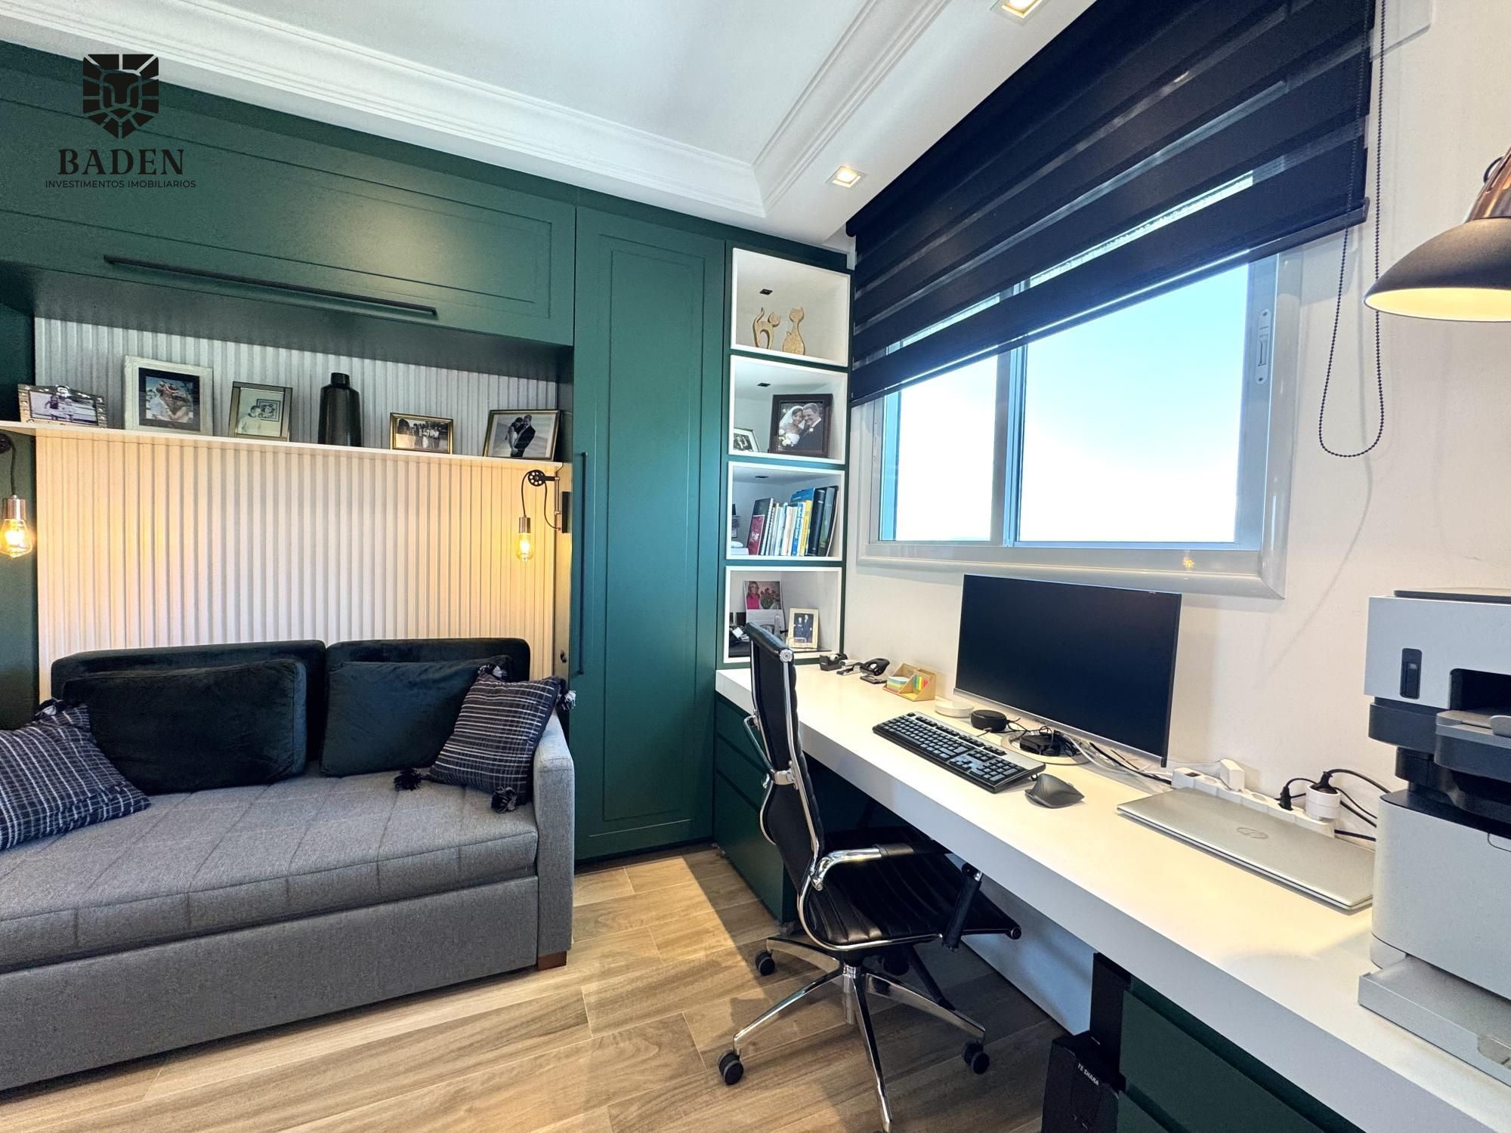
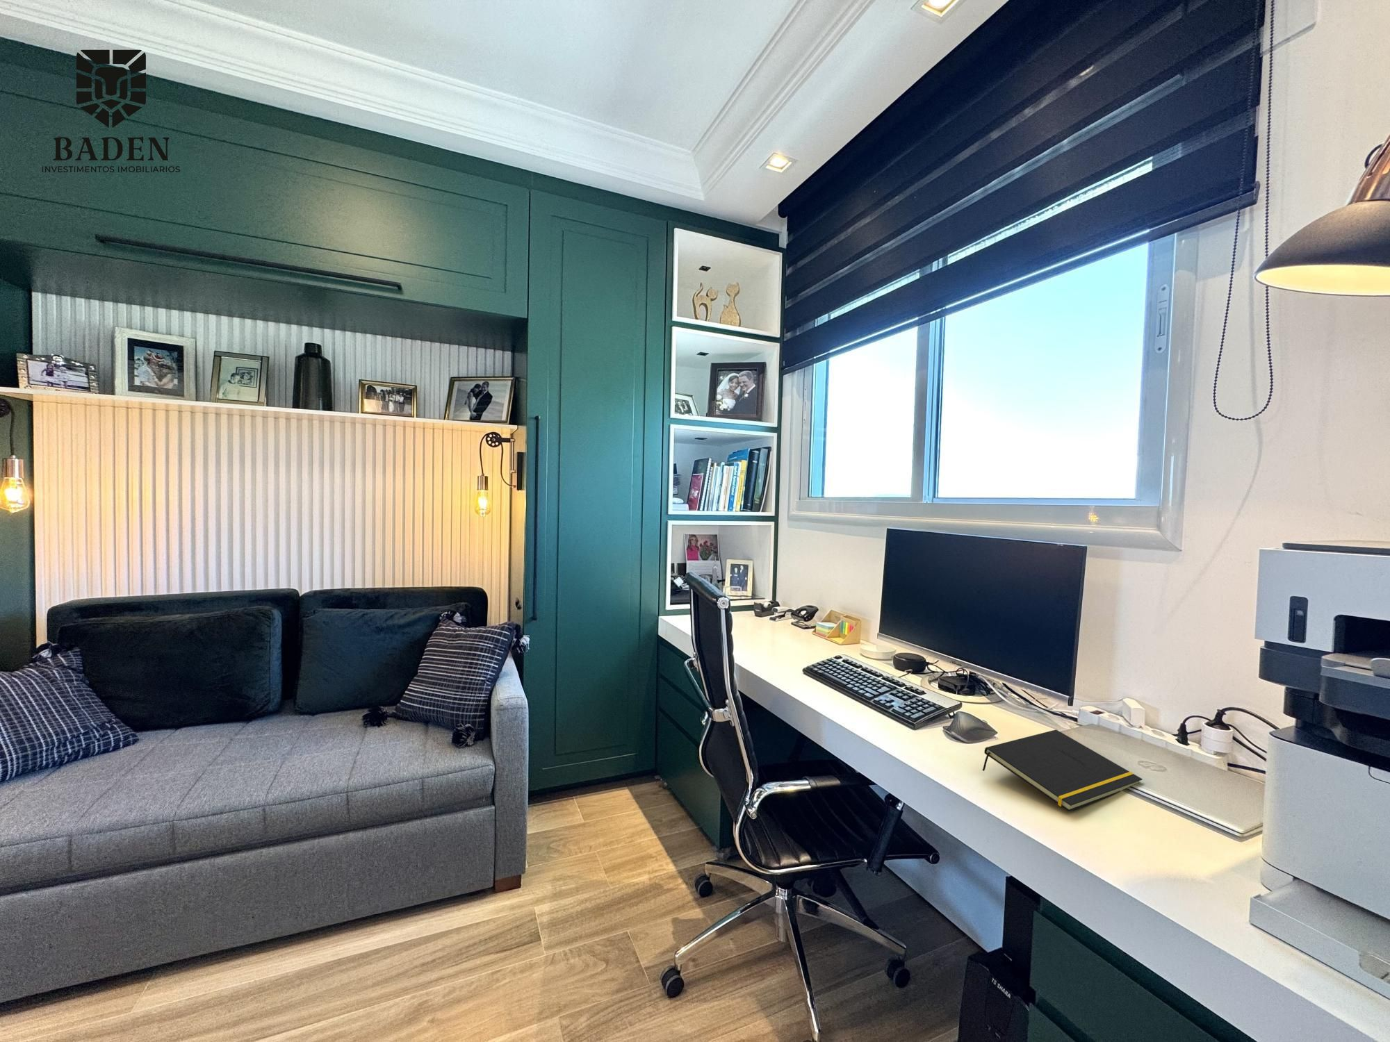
+ notepad [982,729,1144,812]
